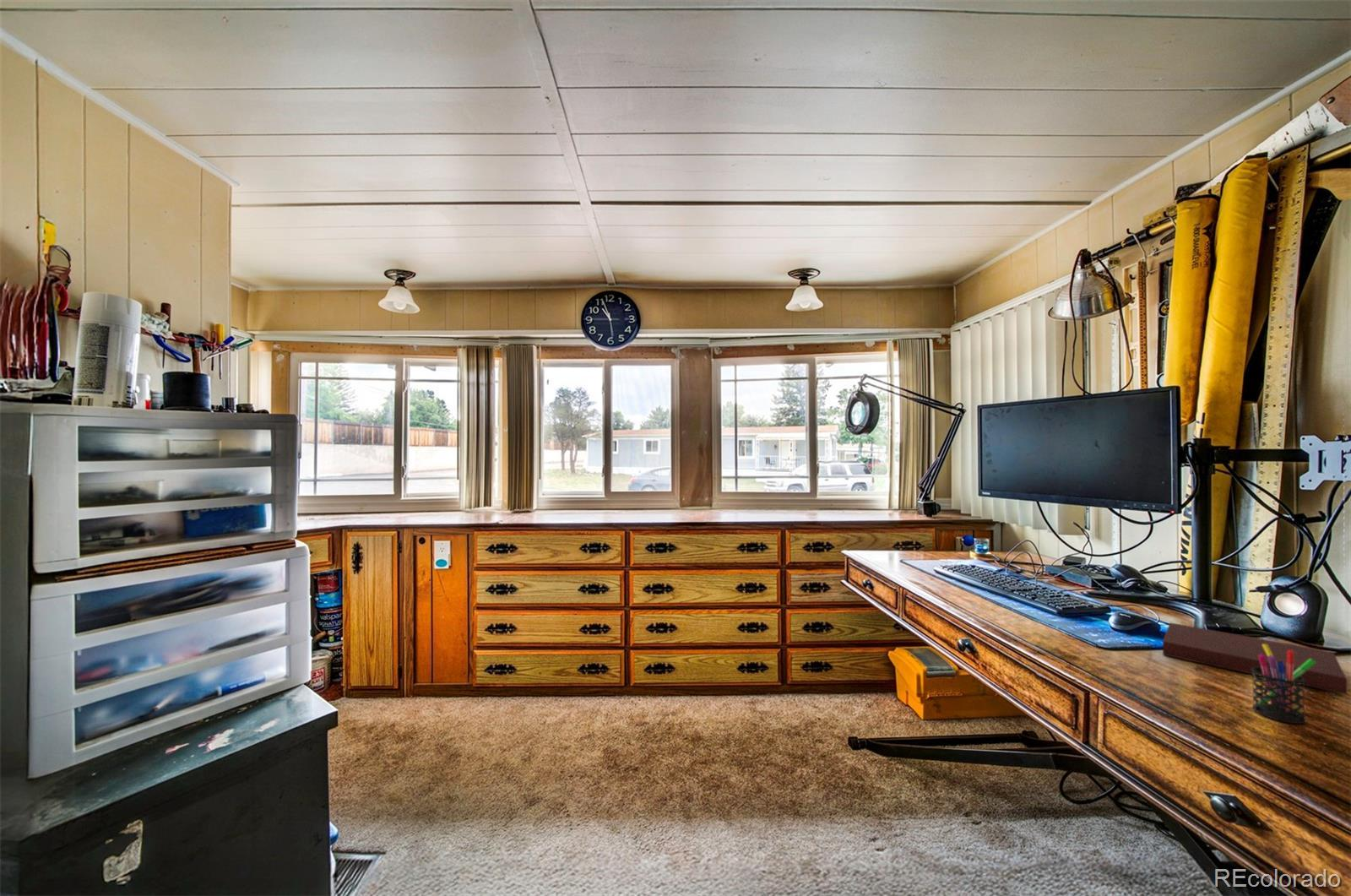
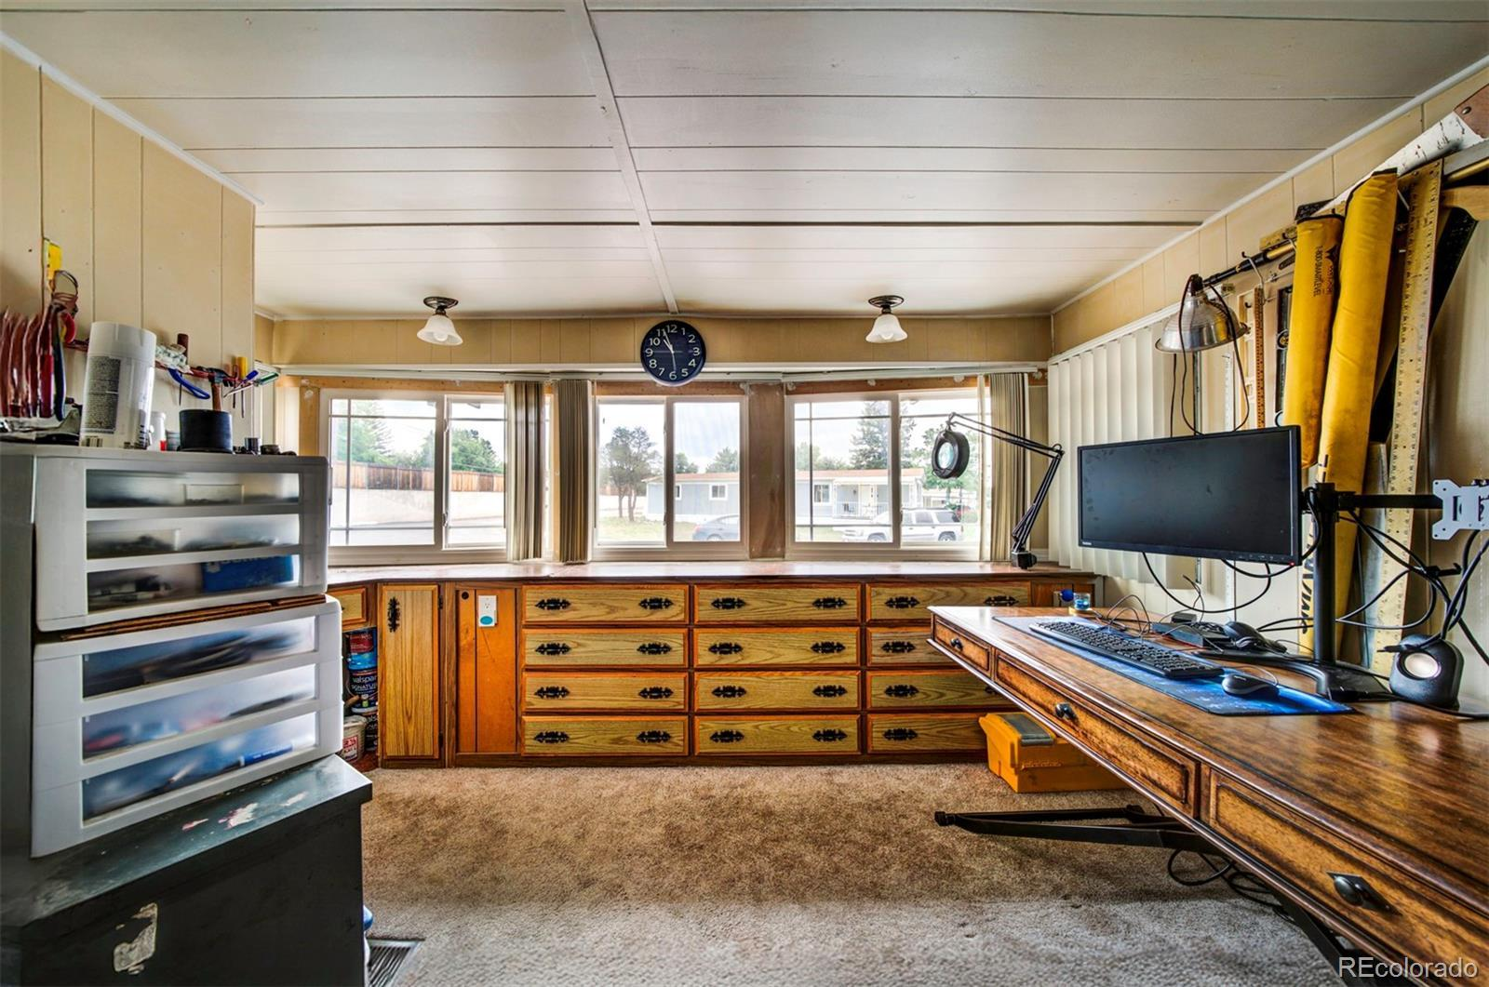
- pen holder [1251,644,1316,725]
- notebook [1162,622,1348,695]
